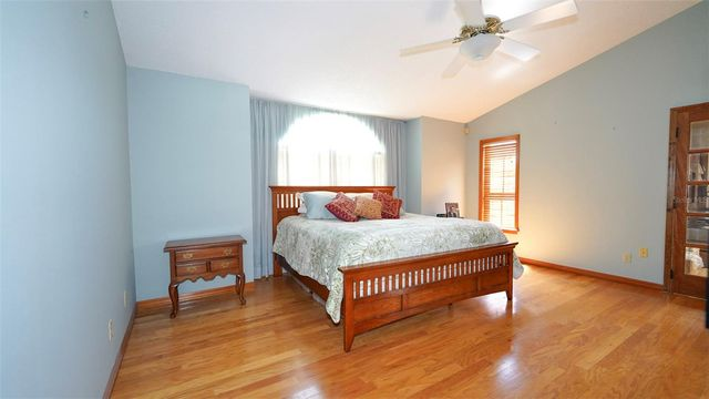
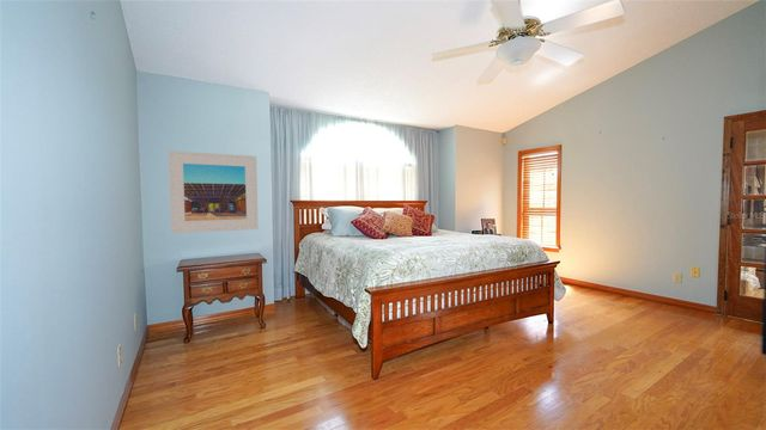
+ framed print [168,149,260,234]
